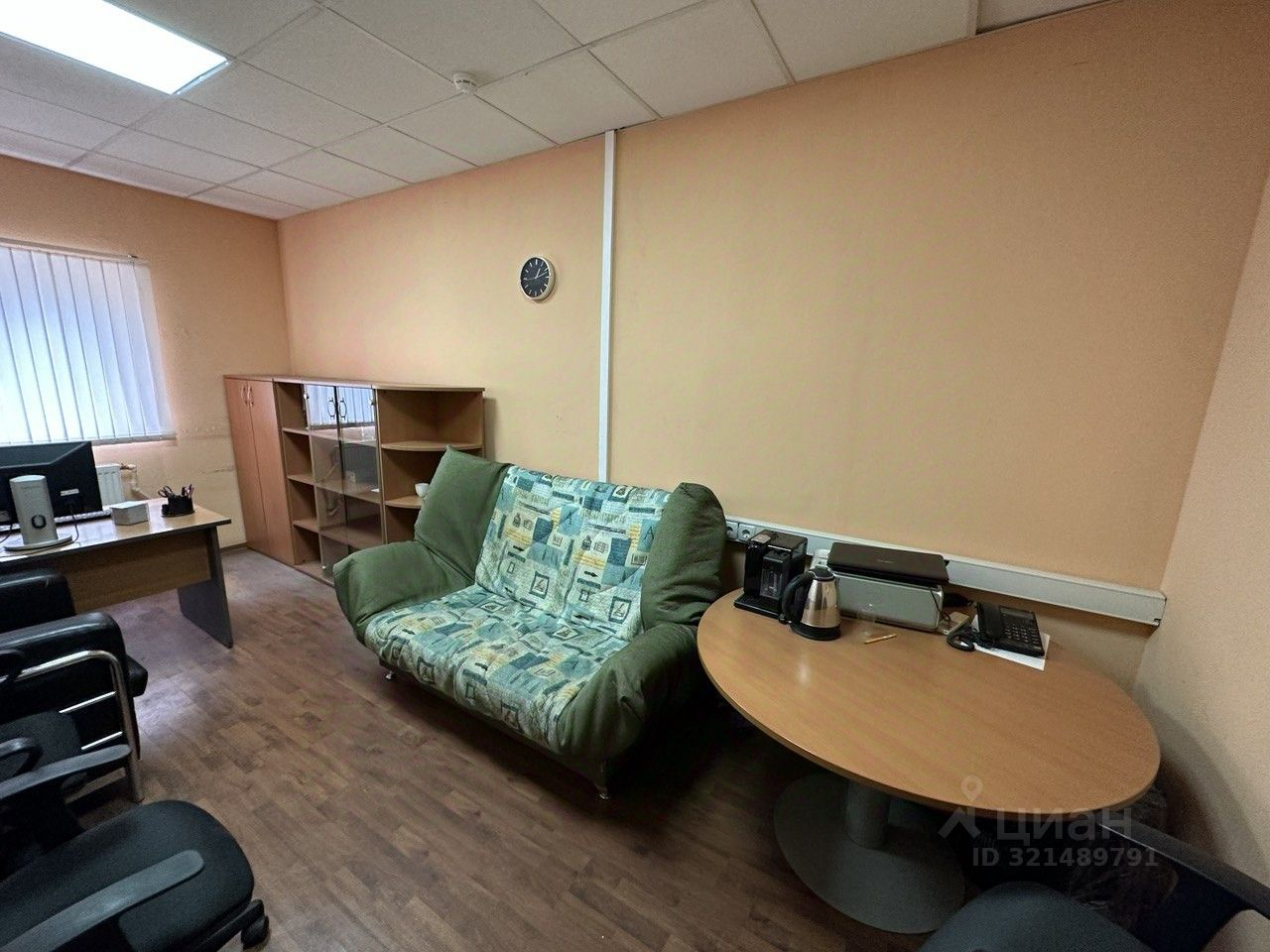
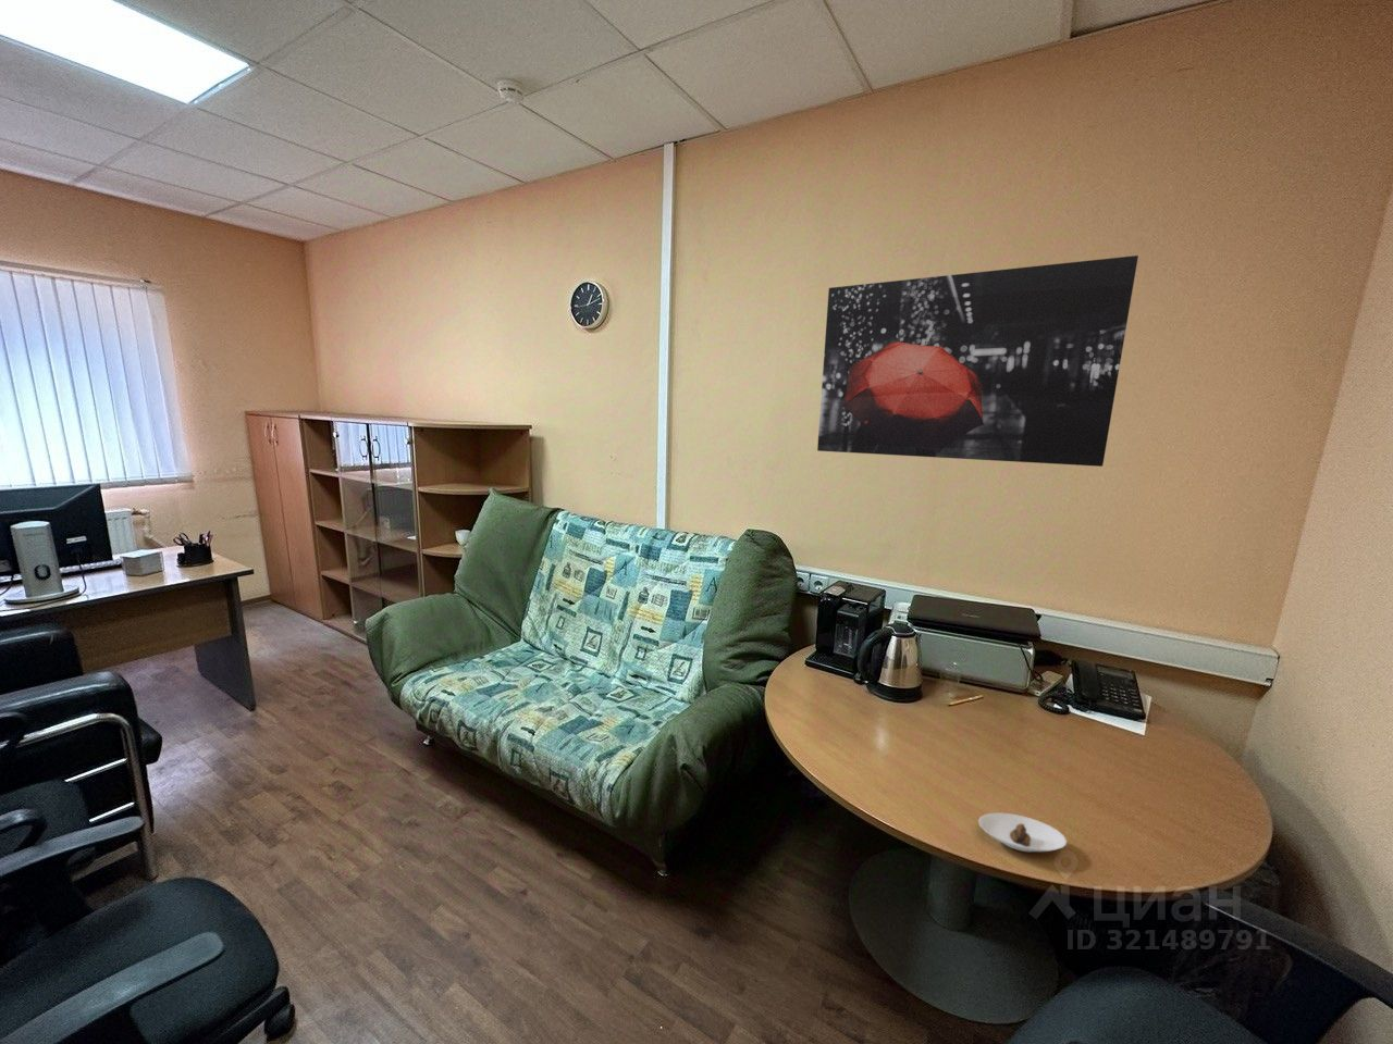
+ wall art [816,254,1140,467]
+ saucer [977,813,1067,852]
